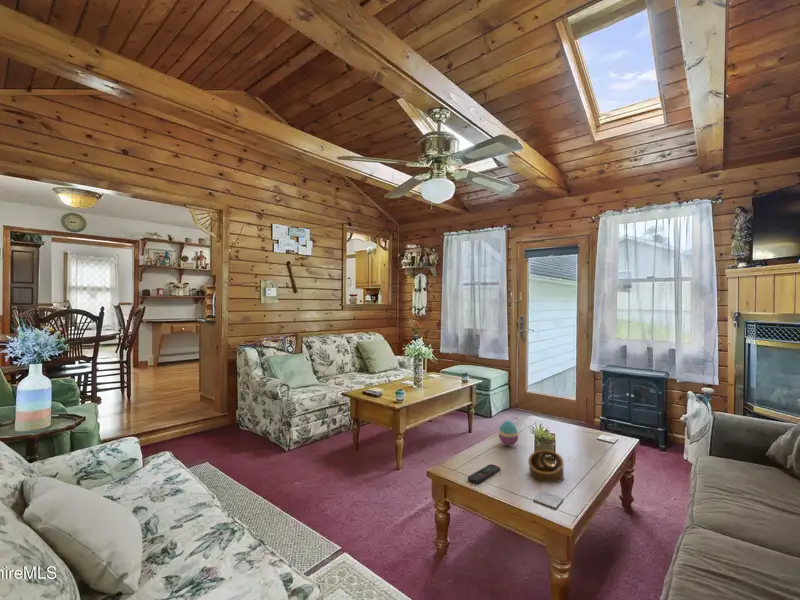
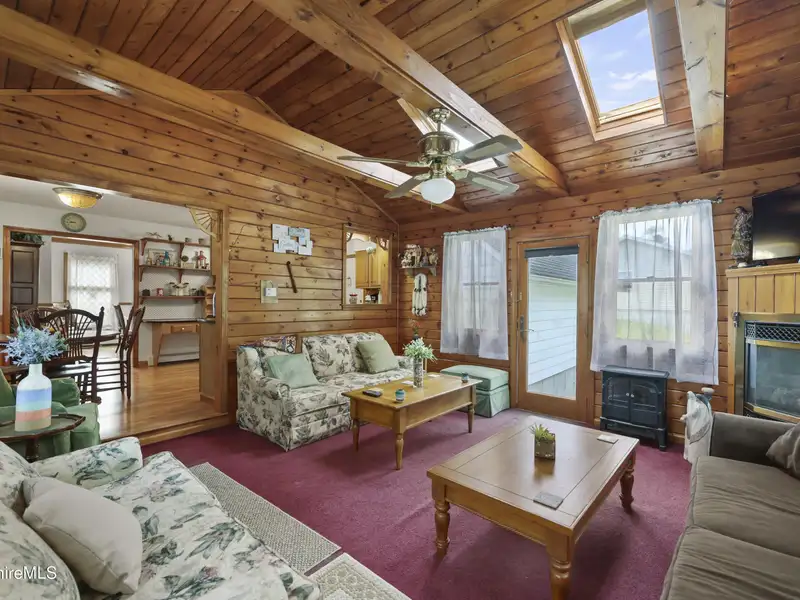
- decorative egg [498,420,519,447]
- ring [527,449,565,483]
- remote control [467,463,501,485]
